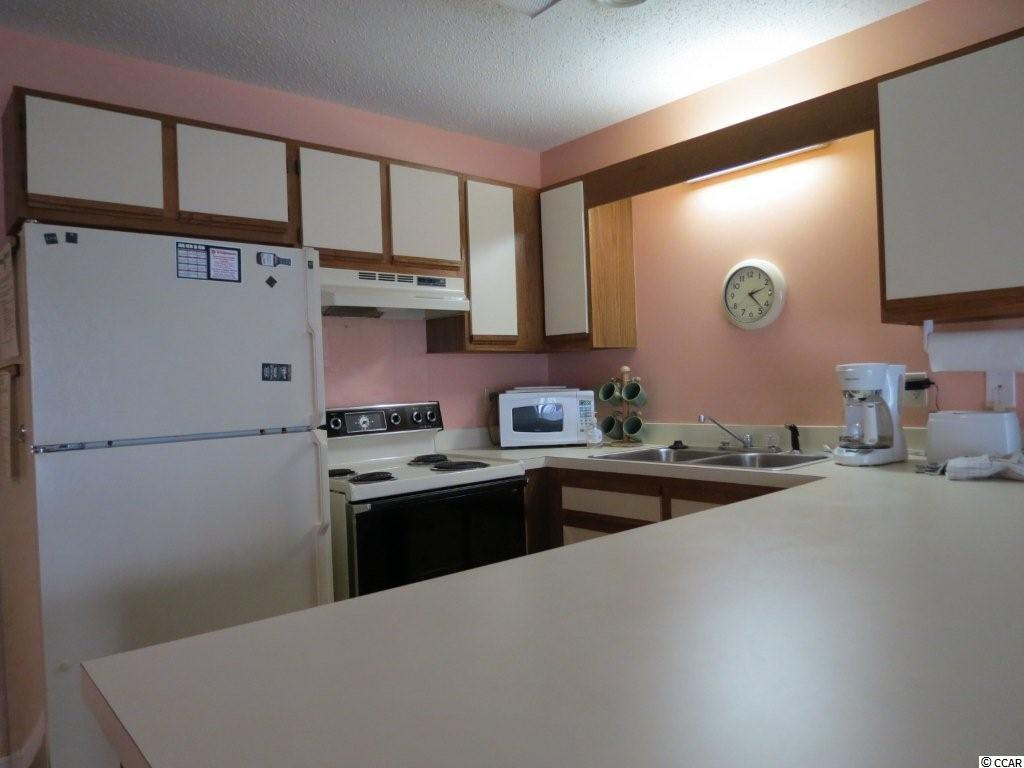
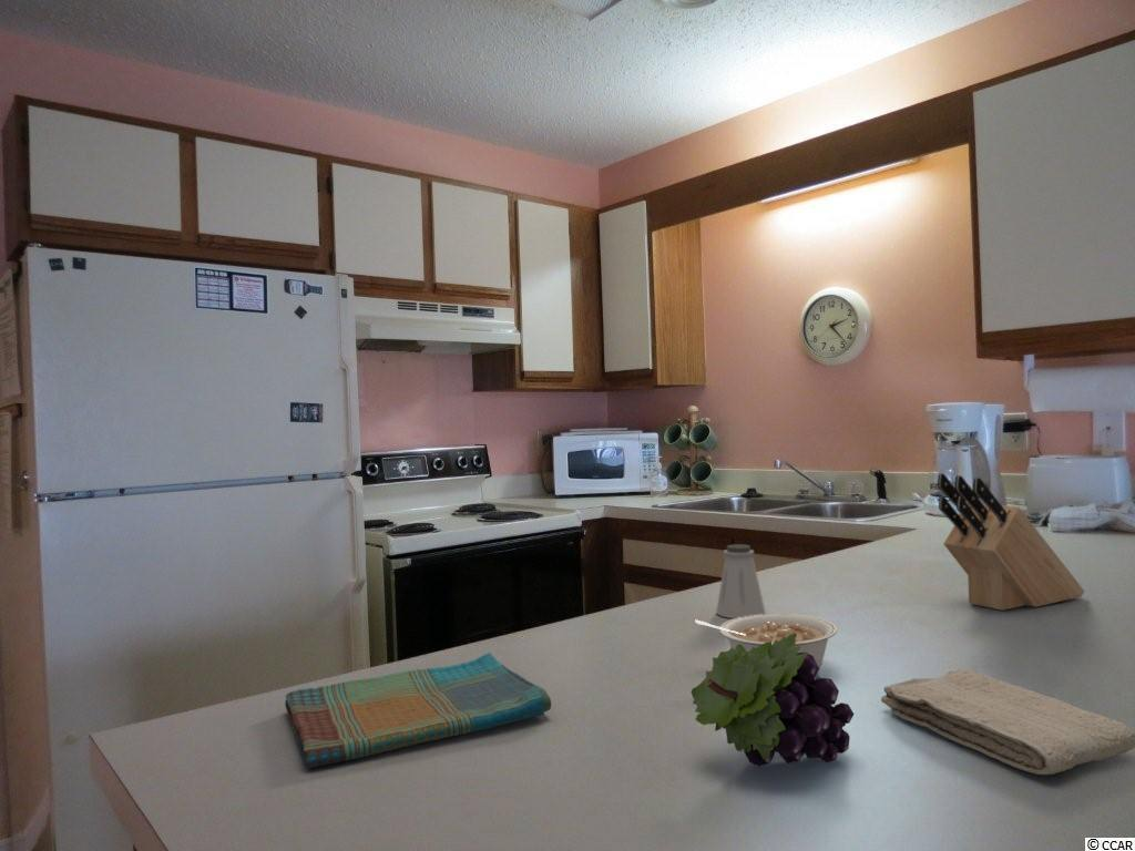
+ legume [694,613,838,674]
+ knife block [937,472,1086,612]
+ washcloth [880,668,1135,776]
+ dish towel [284,652,552,769]
+ fruit [691,634,855,768]
+ saltshaker [715,543,767,619]
